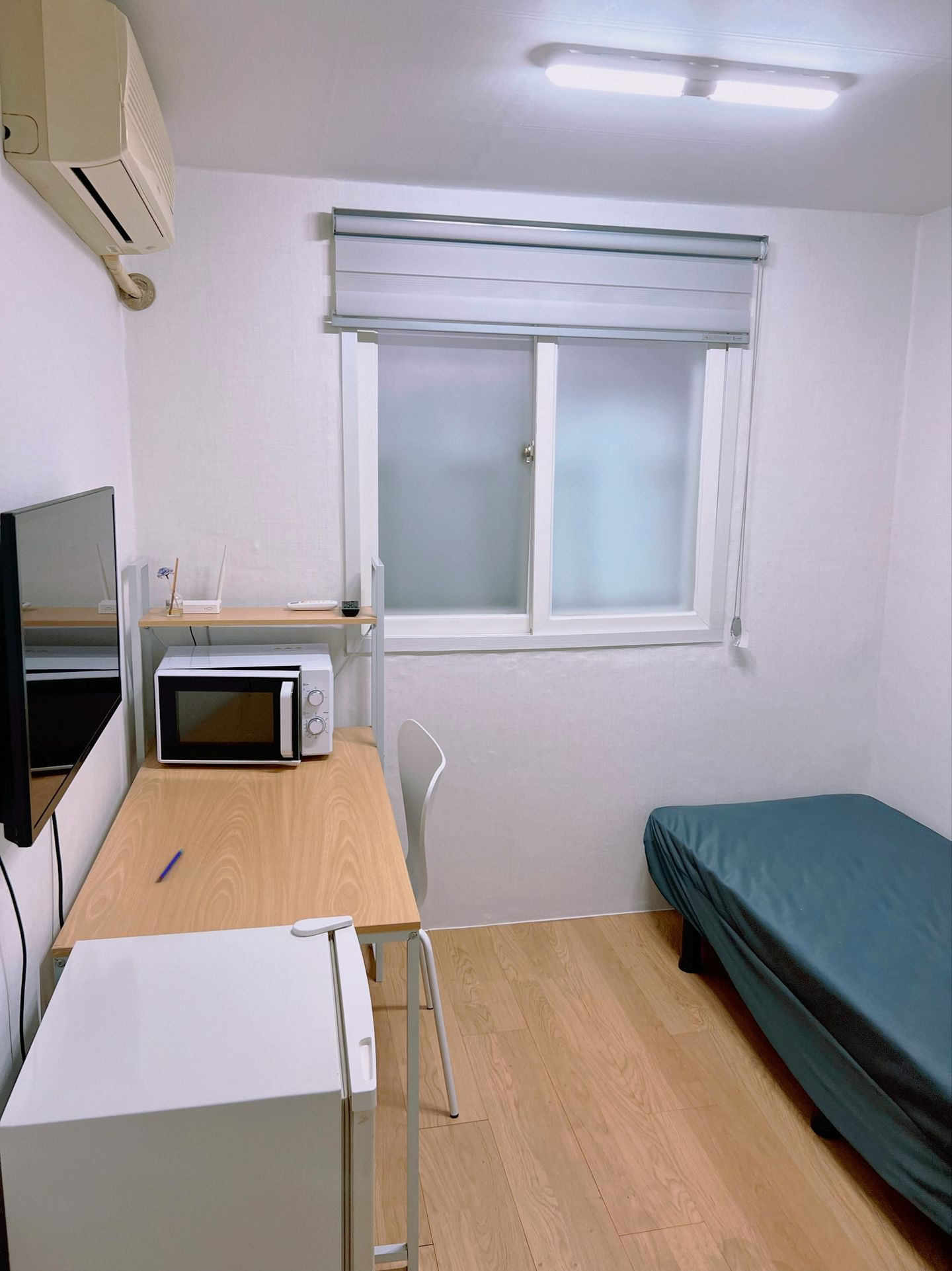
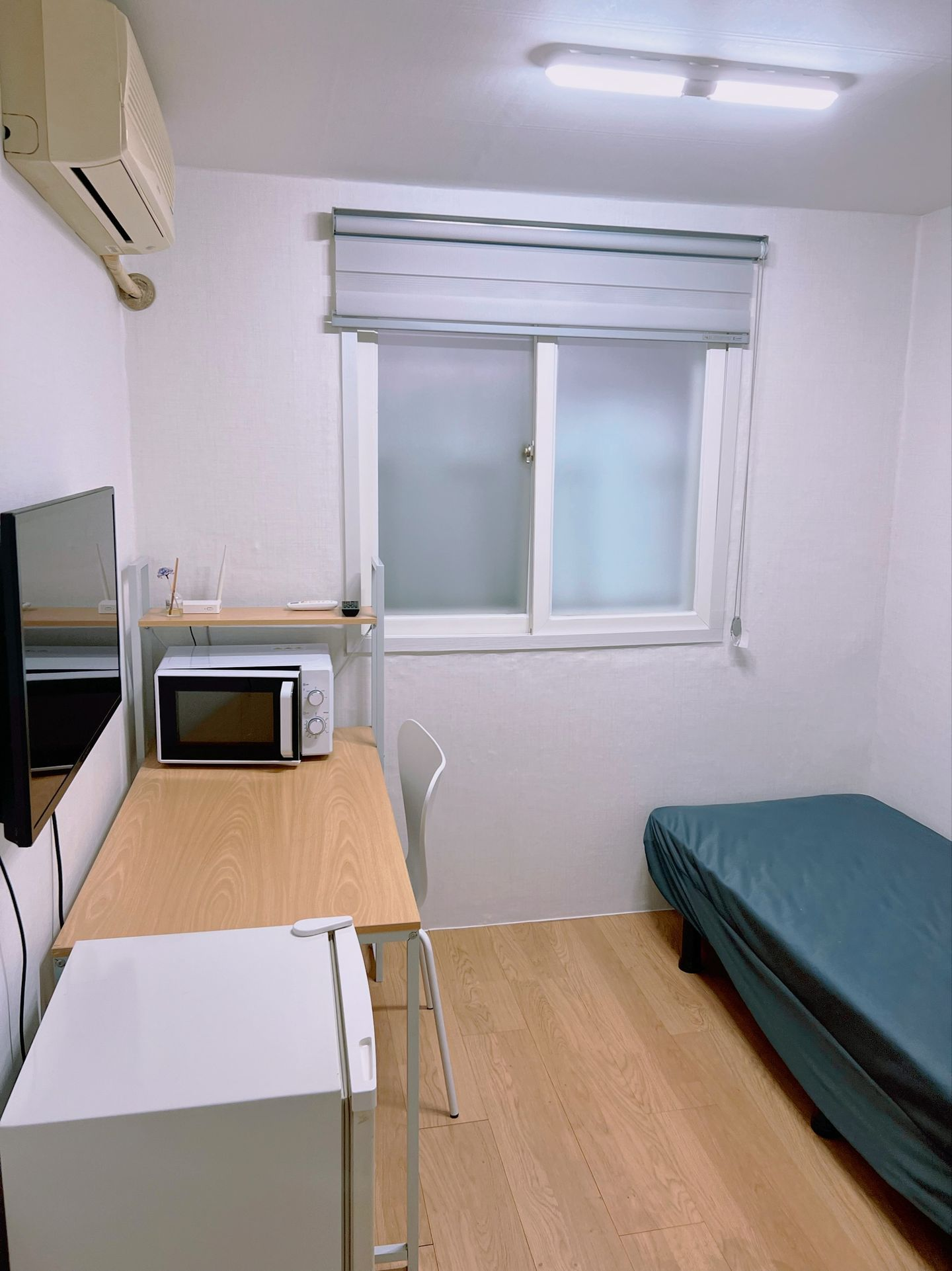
- pen [158,848,184,881]
